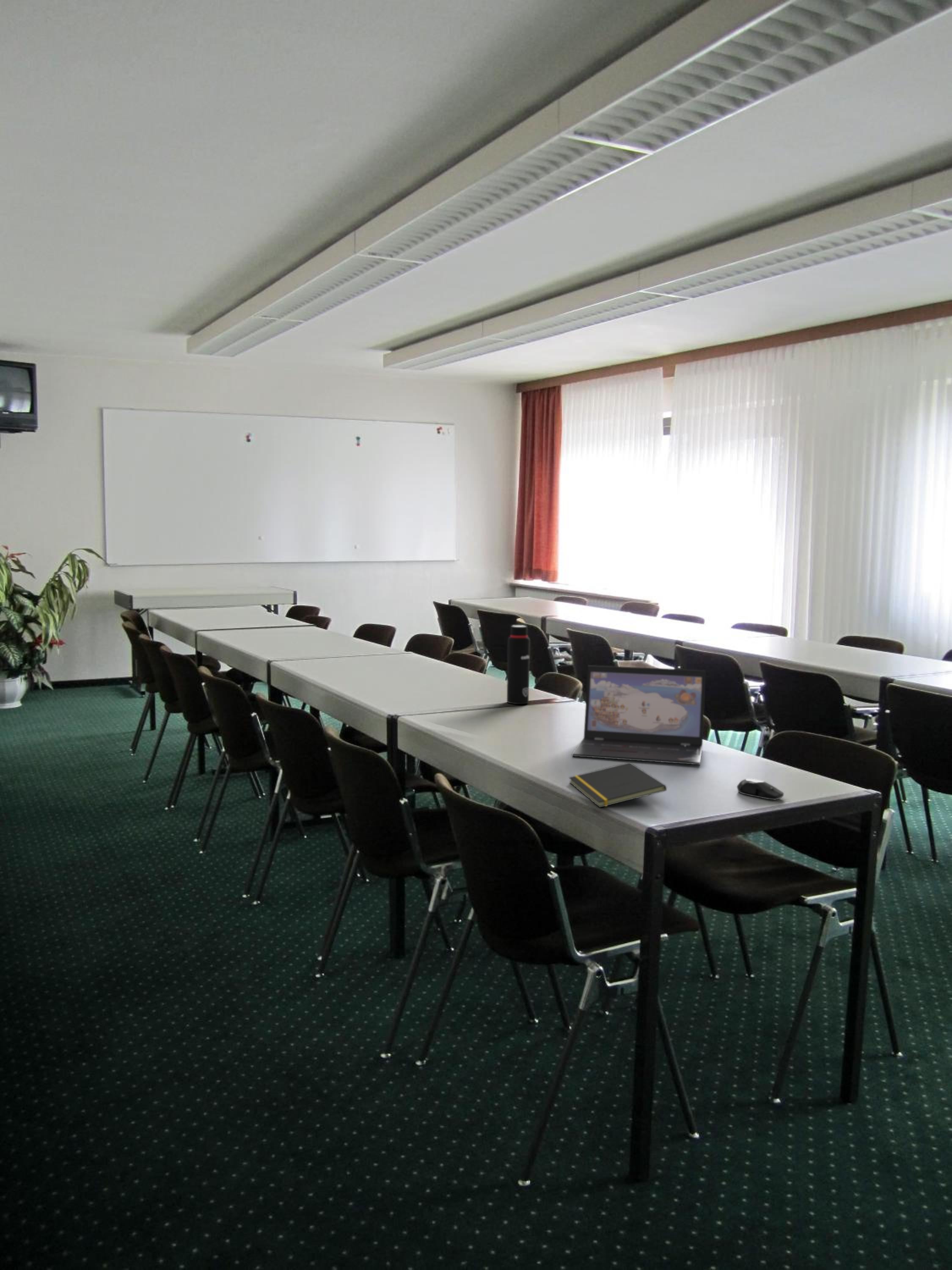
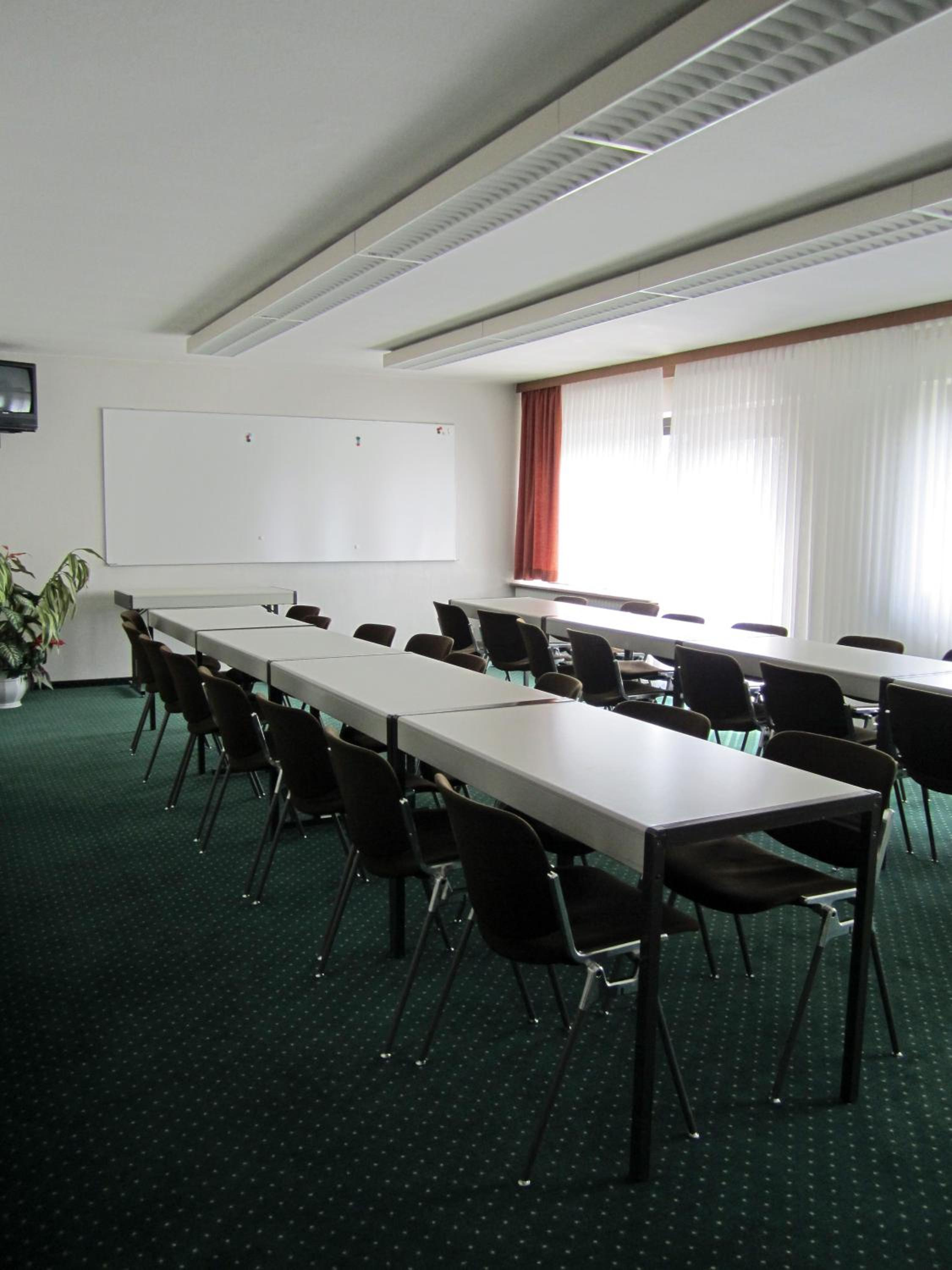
- water bottle [506,625,530,704]
- laptop [572,665,706,765]
- computer mouse [736,778,784,801]
- notepad [568,762,667,808]
